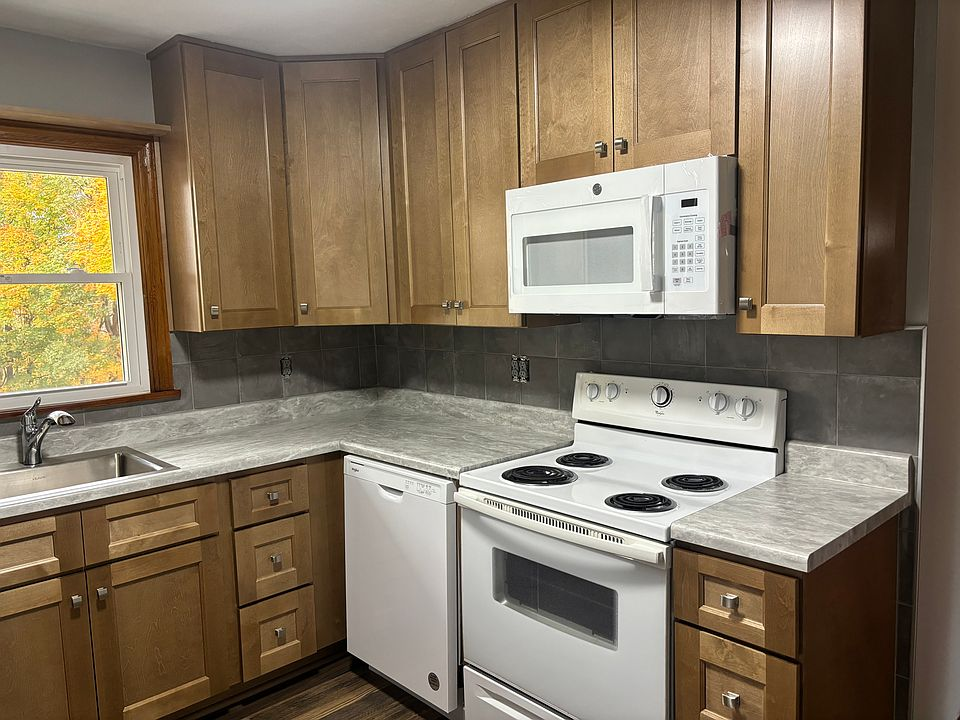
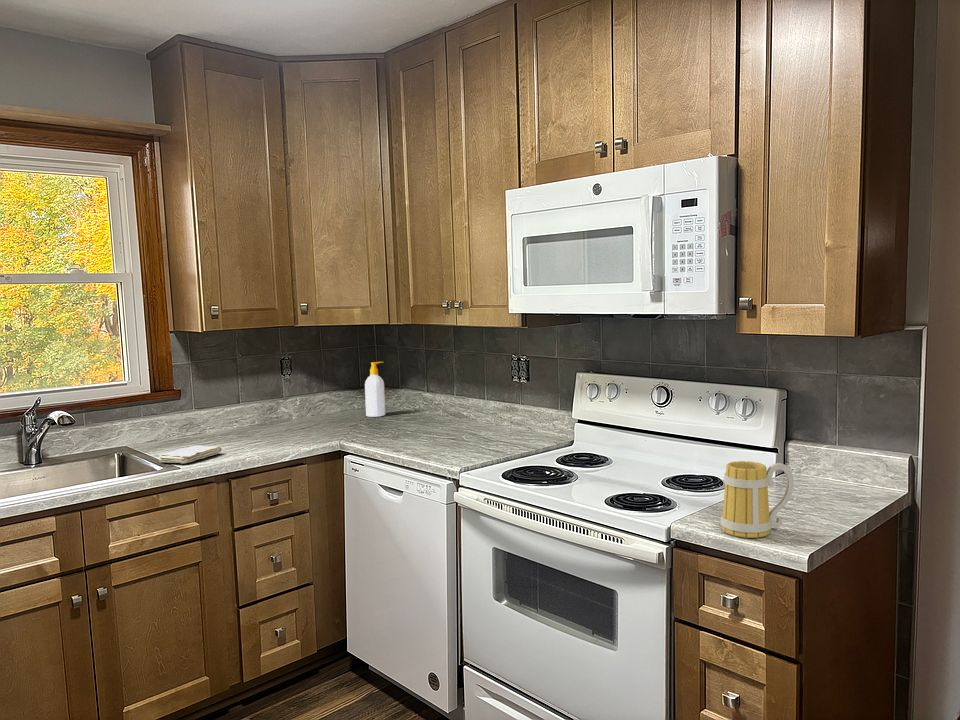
+ soap bottle [364,361,386,418]
+ mug [720,460,795,539]
+ washcloth [158,445,223,464]
